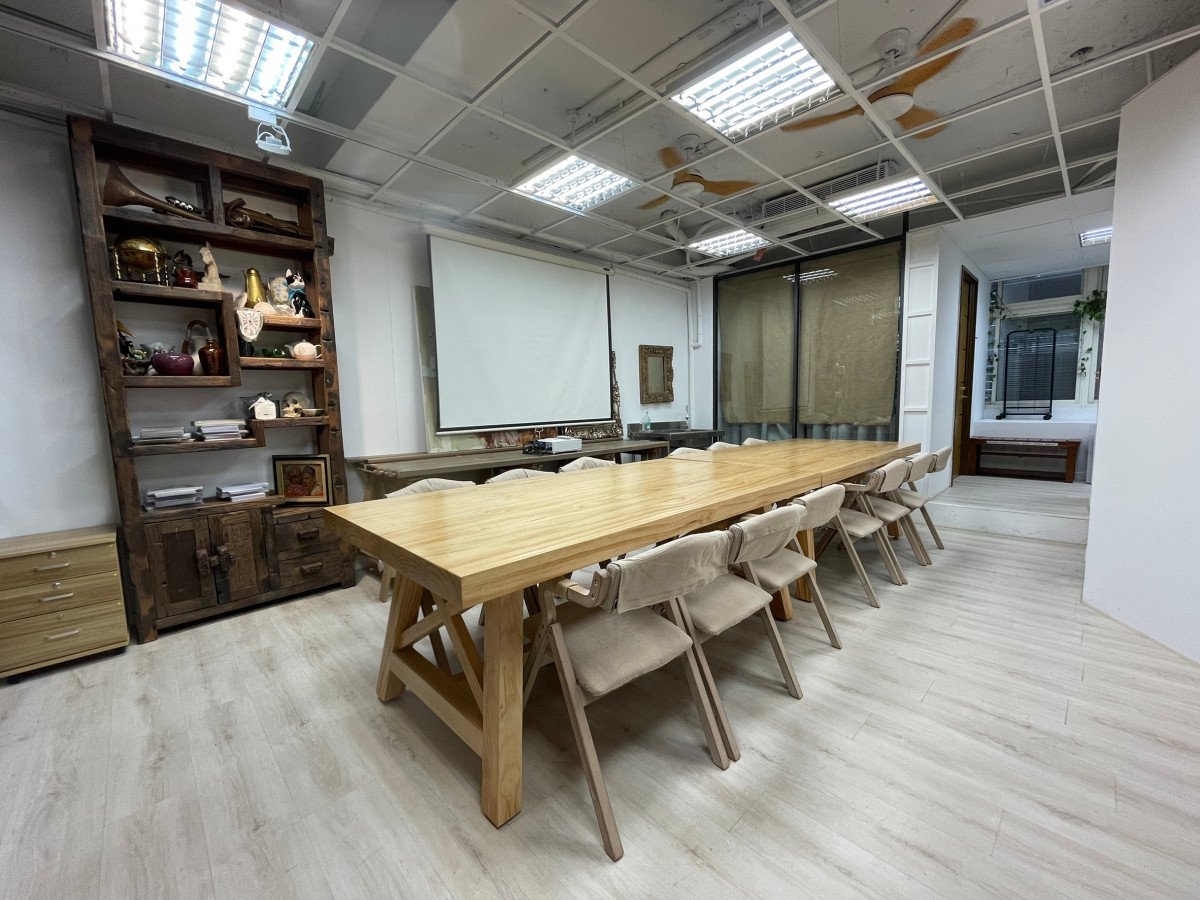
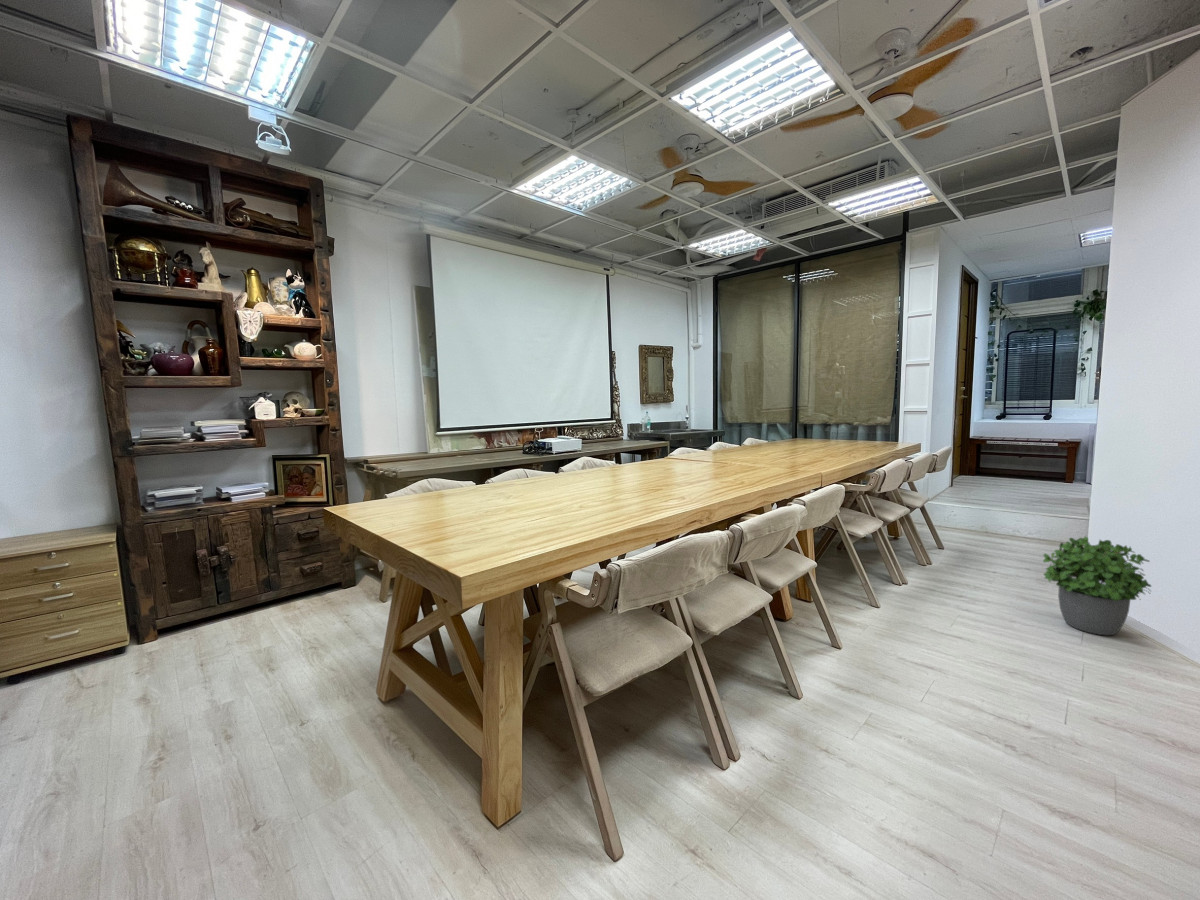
+ potted plant [1042,535,1153,636]
